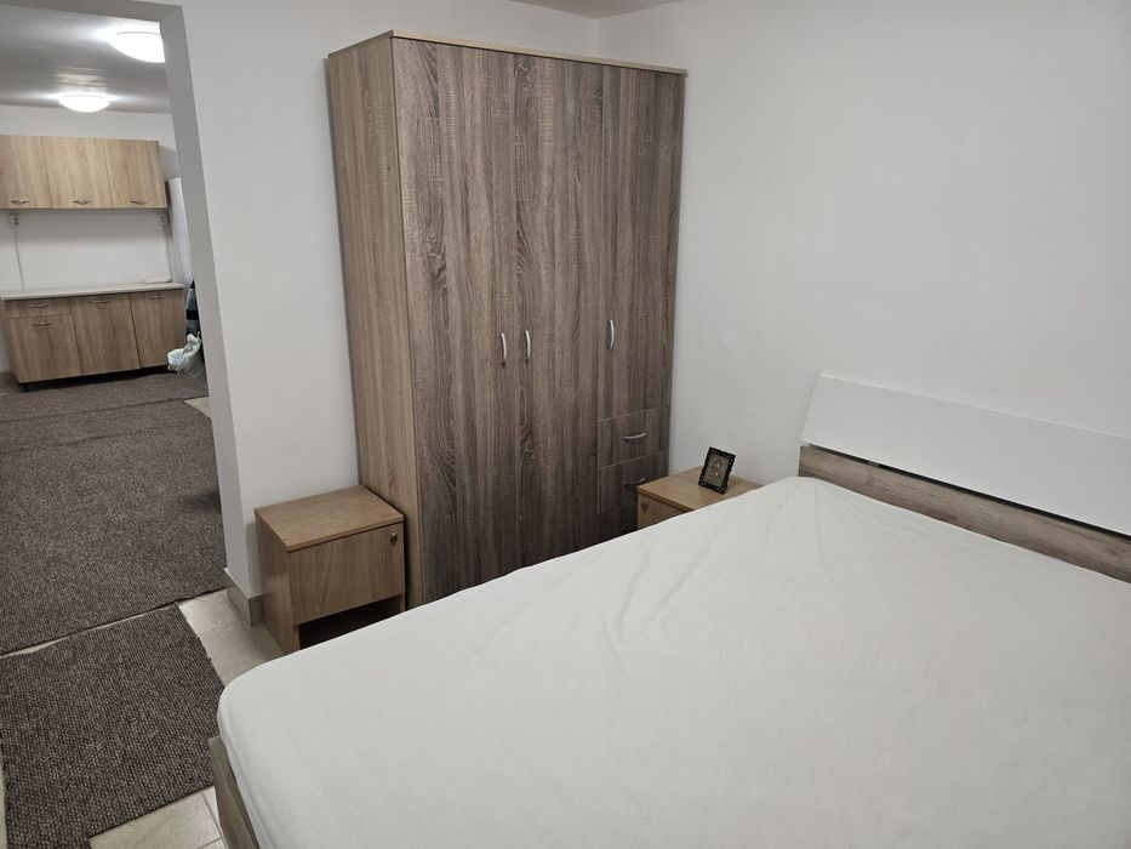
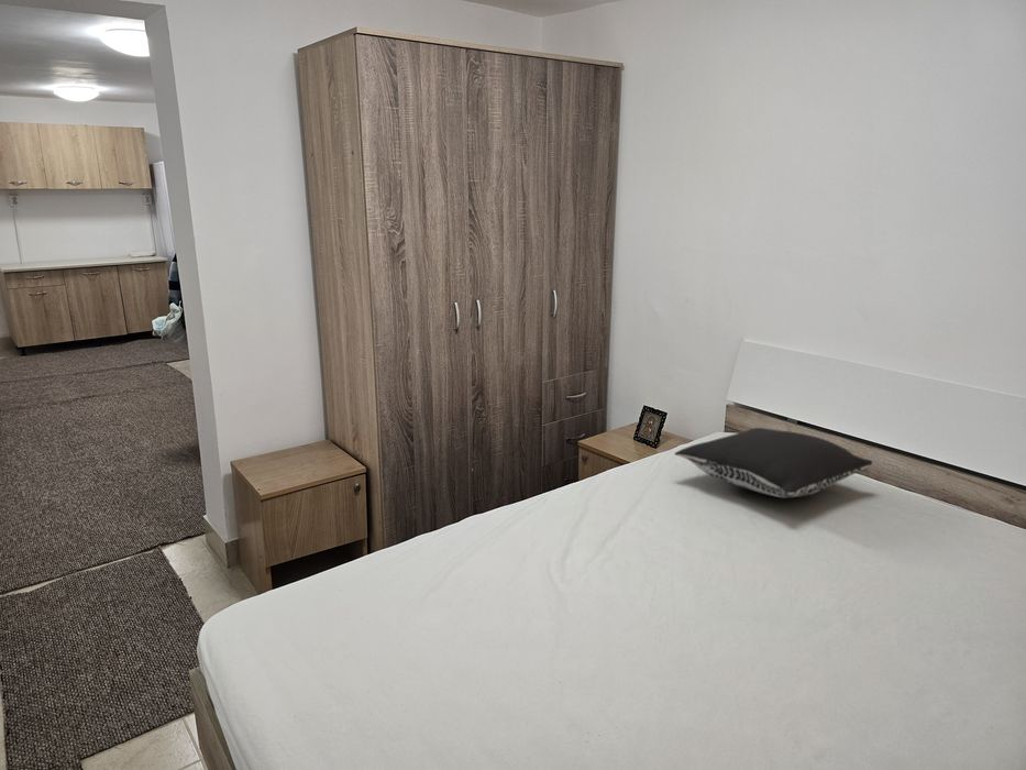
+ pillow [673,427,873,498]
